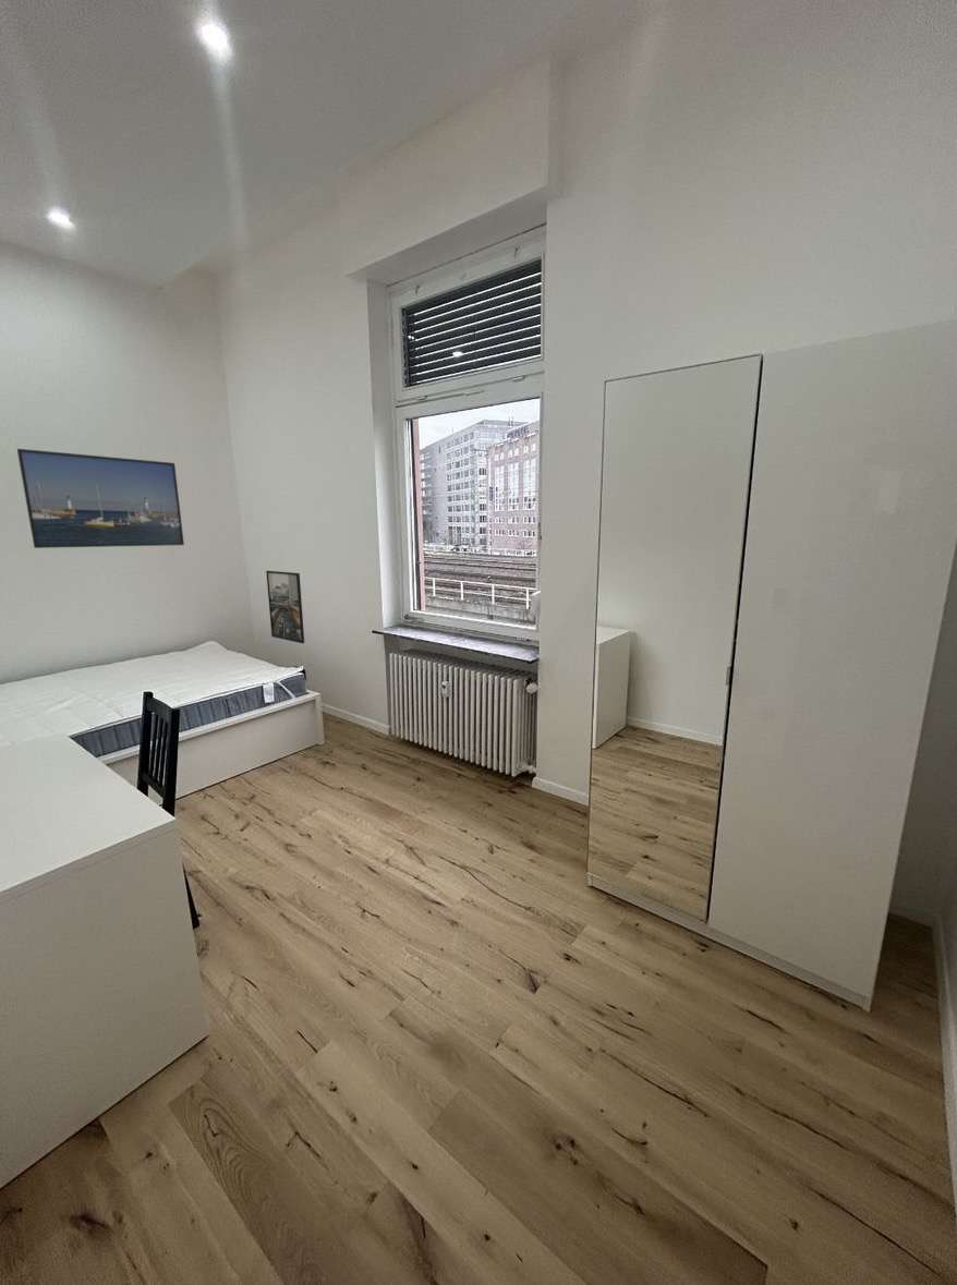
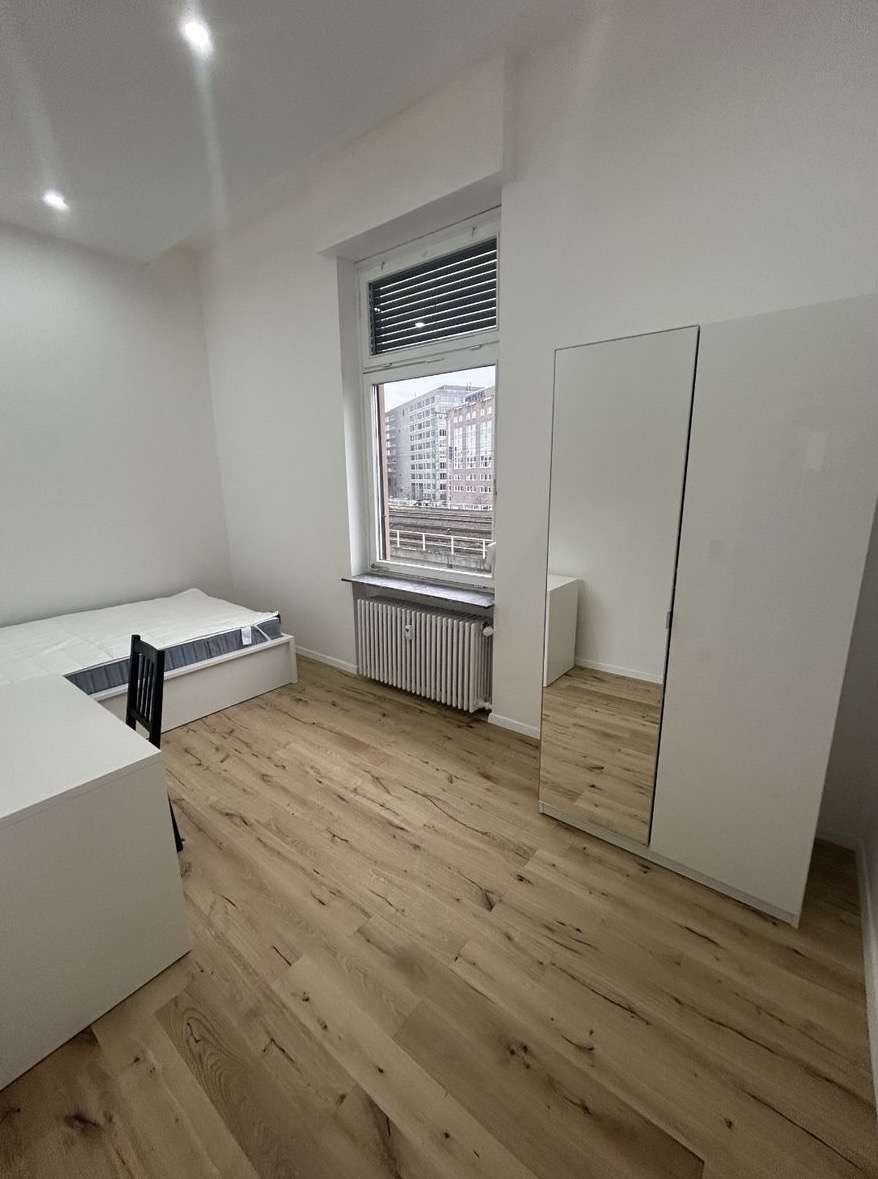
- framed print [265,570,305,644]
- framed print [16,448,185,549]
